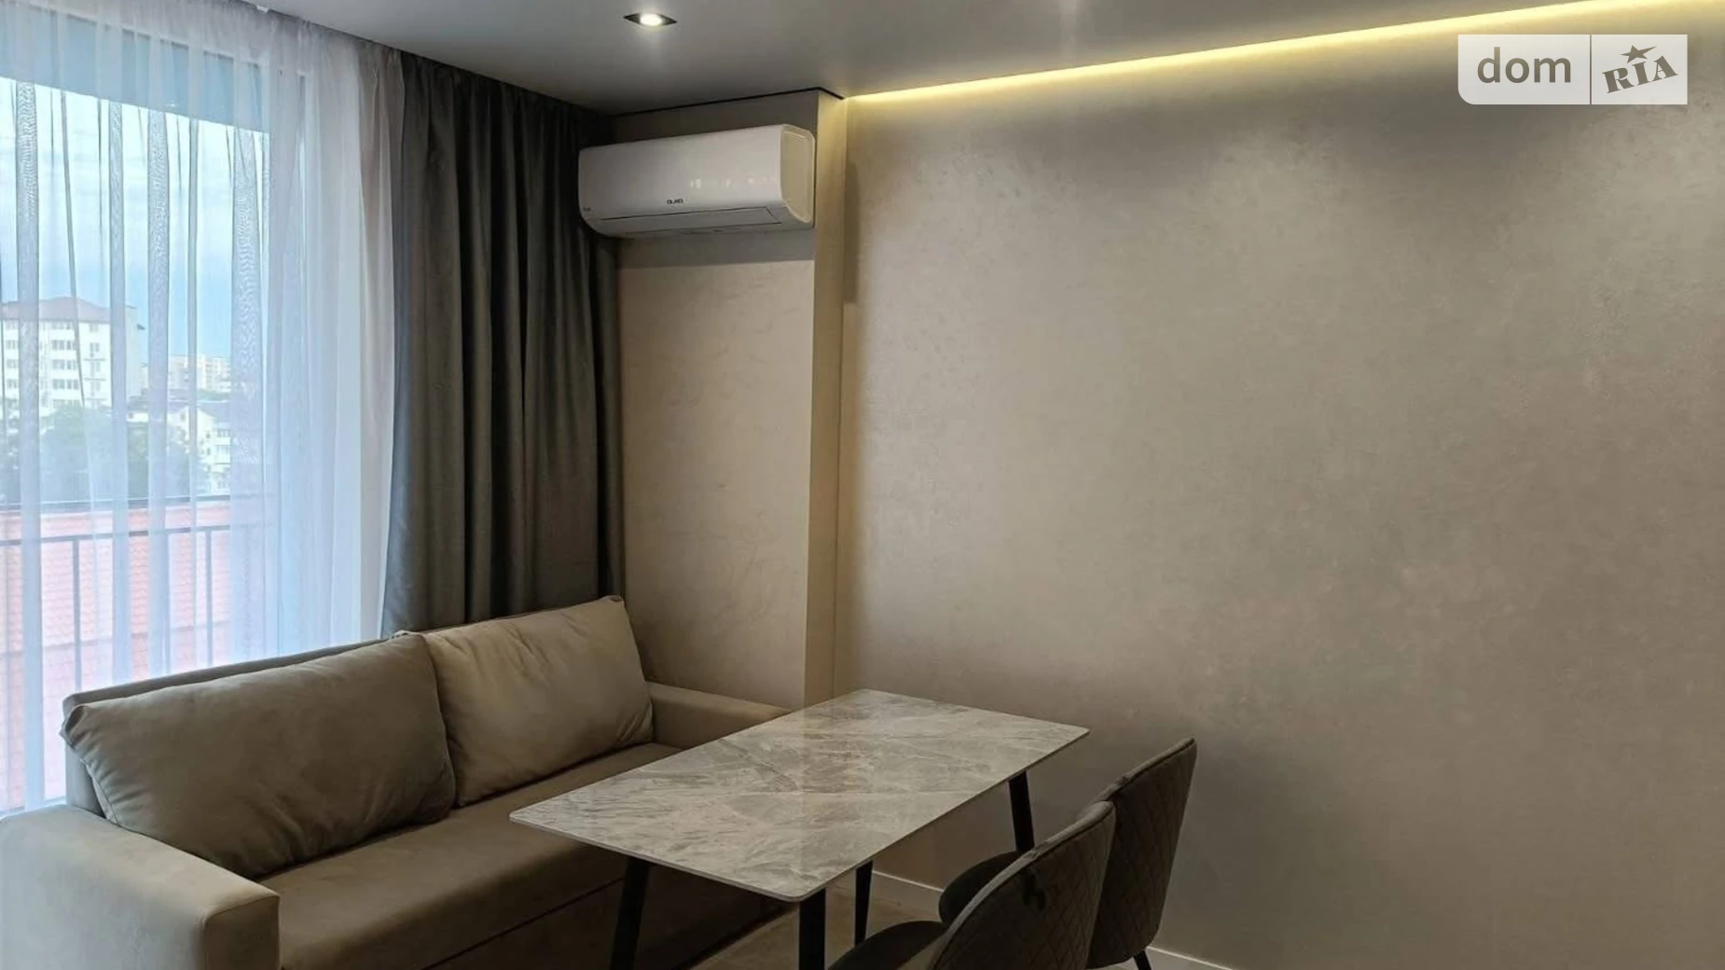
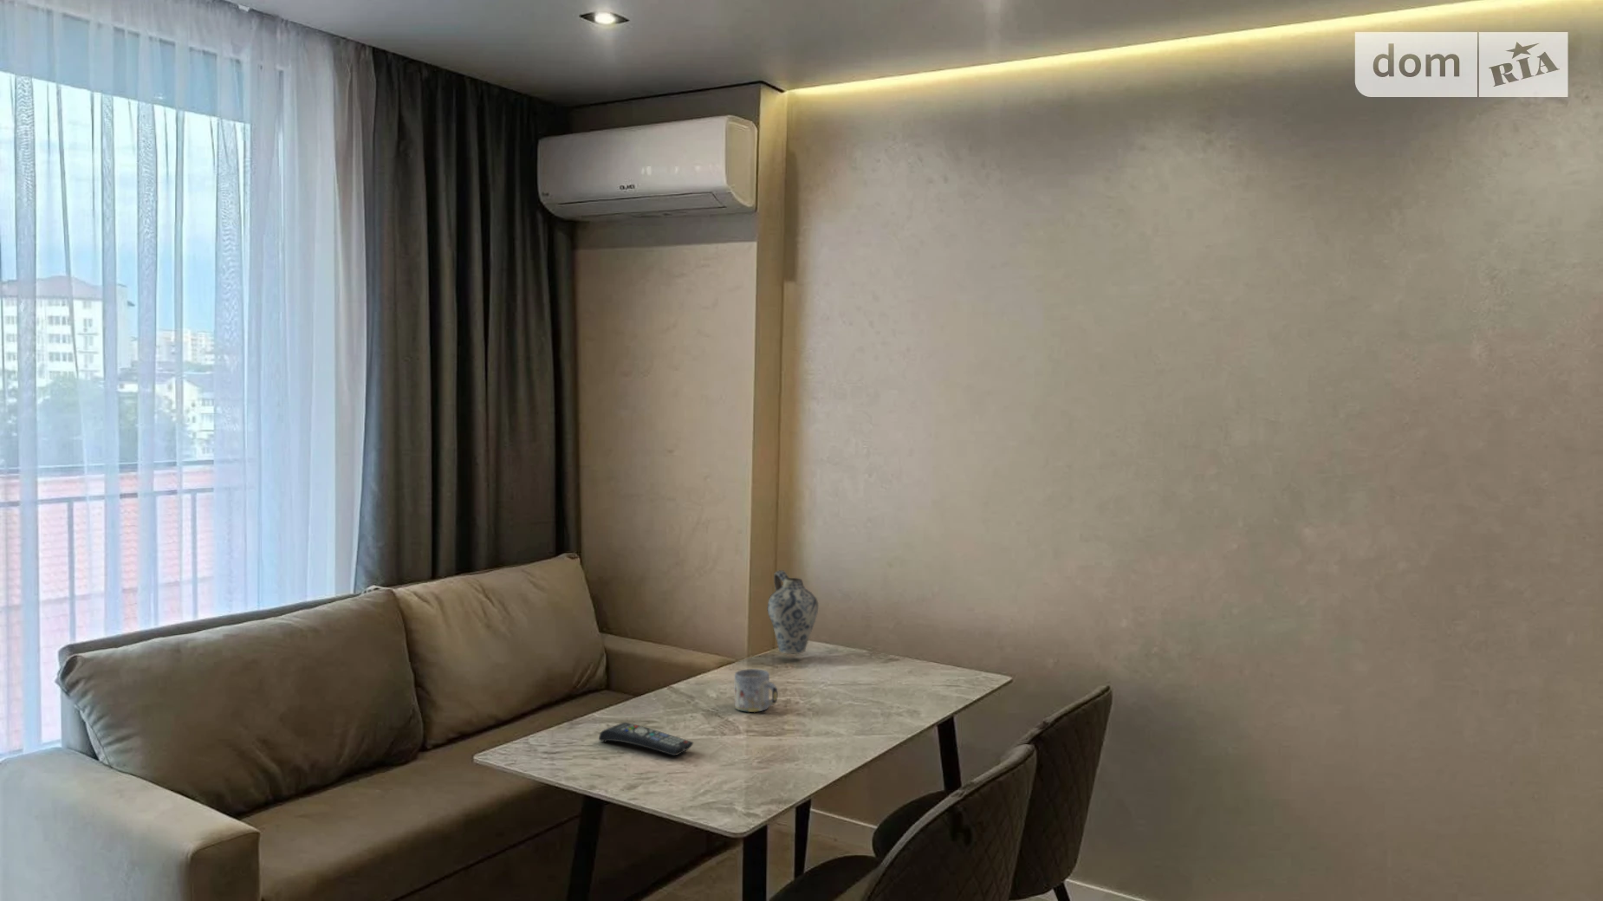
+ mug [734,668,779,713]
+ remote control [598,722,694,756]
+ ceramic jug [767,569,819,655]
